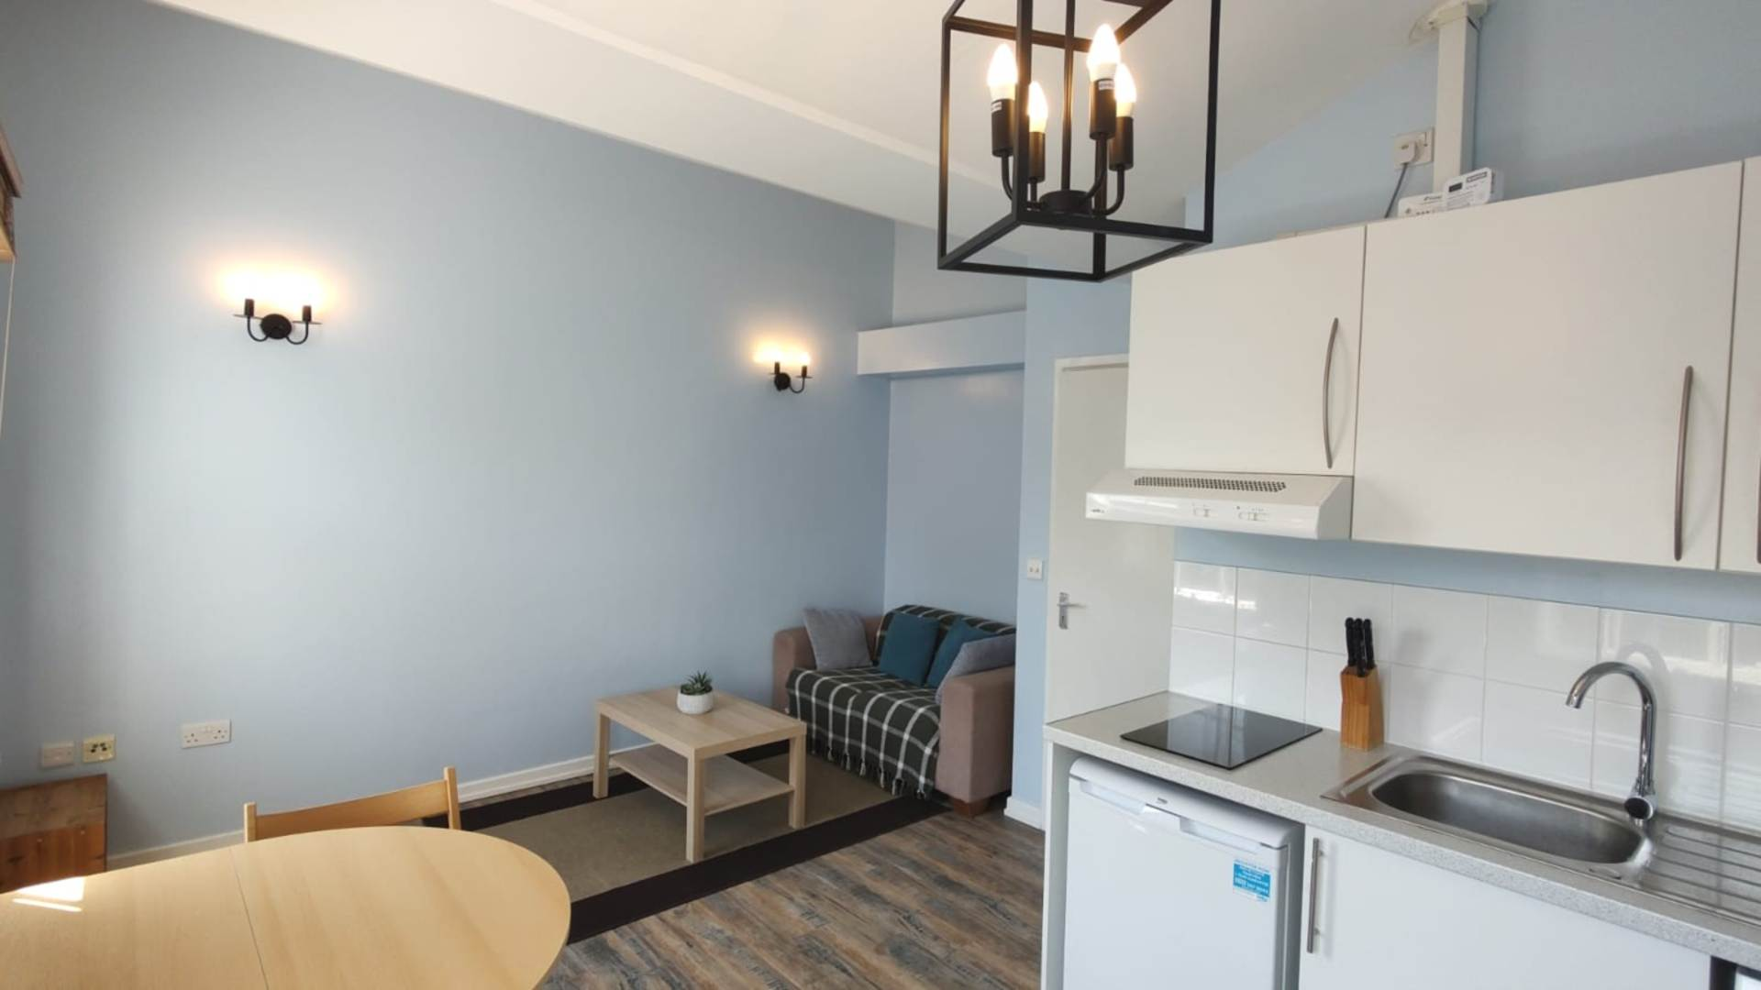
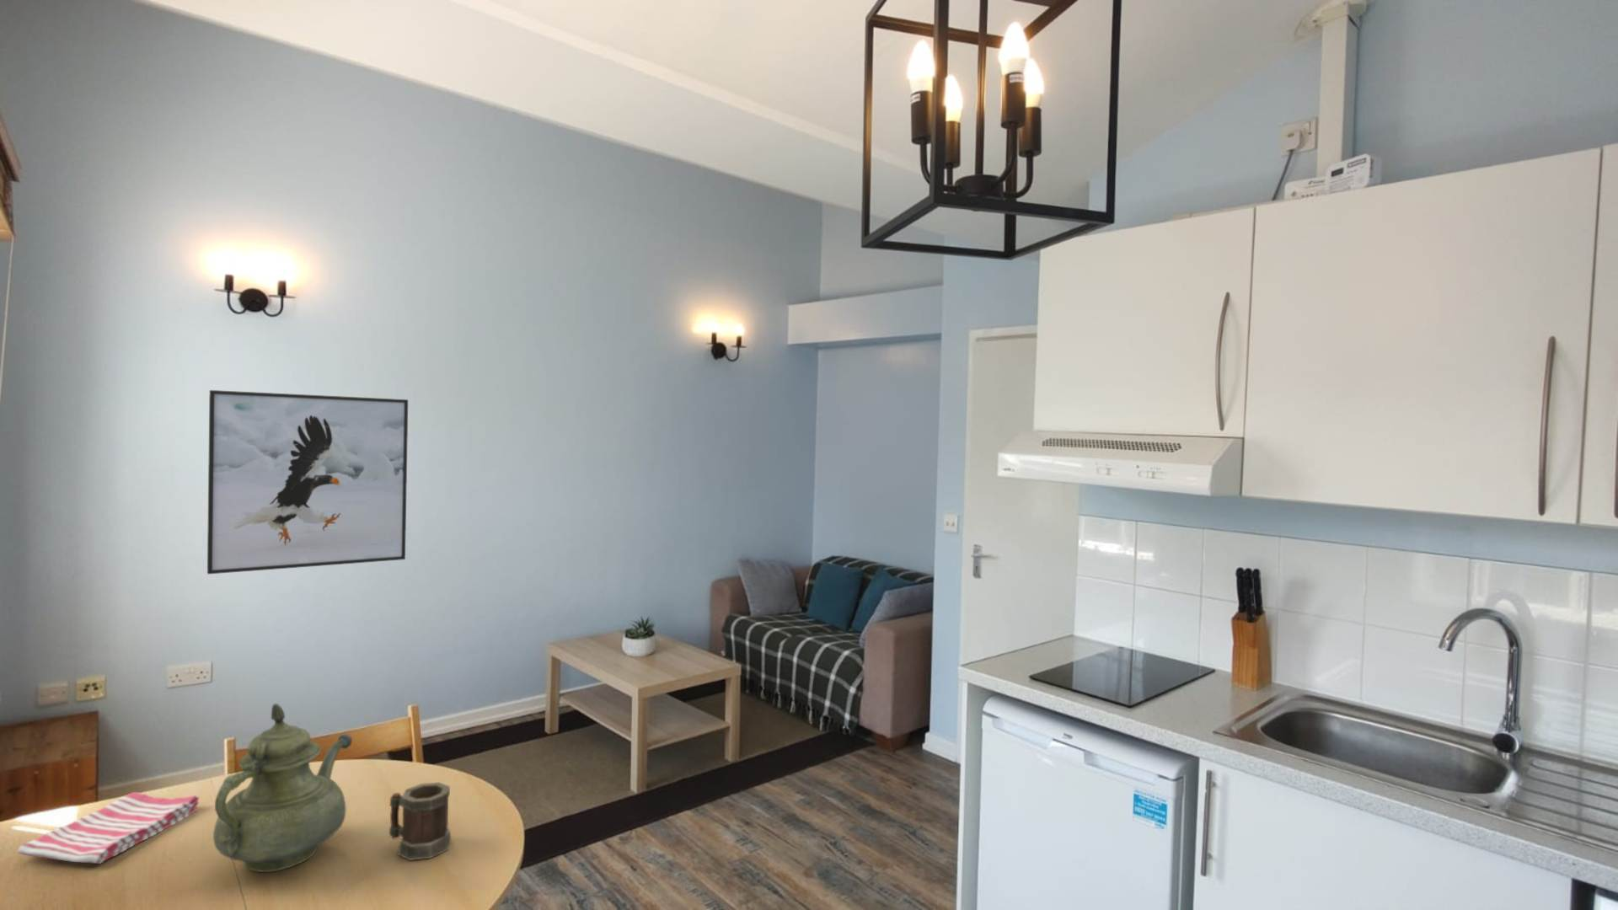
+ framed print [207,389,409,574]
+ dish towel [17,791,200,864]
+ mug [389,781,452,861]
+ teapot [212,702,353,873]
